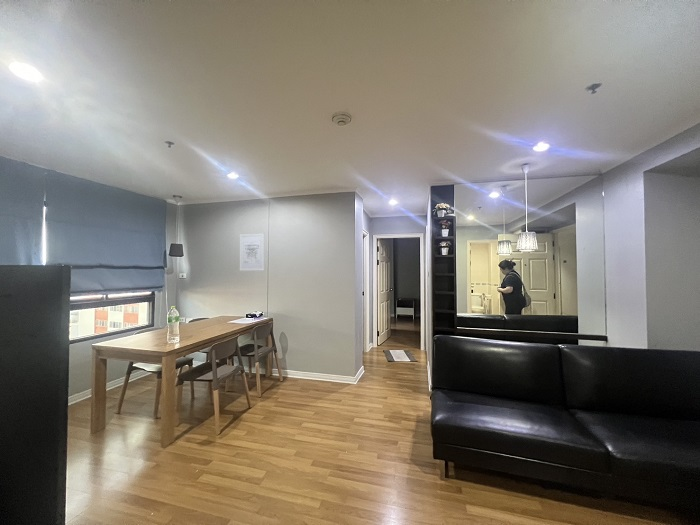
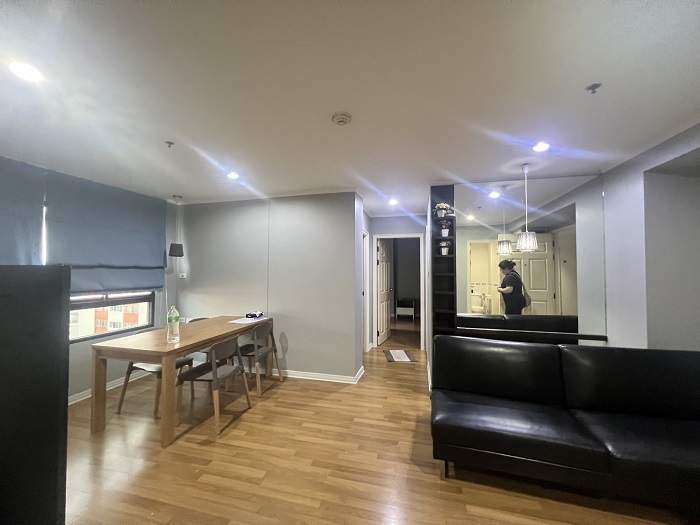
- wall art [239,232,265,272]
